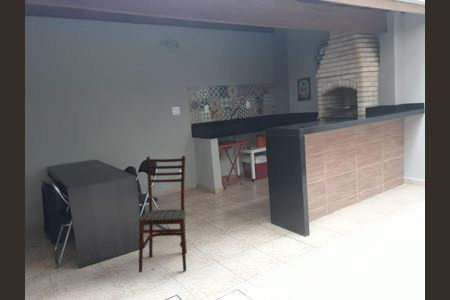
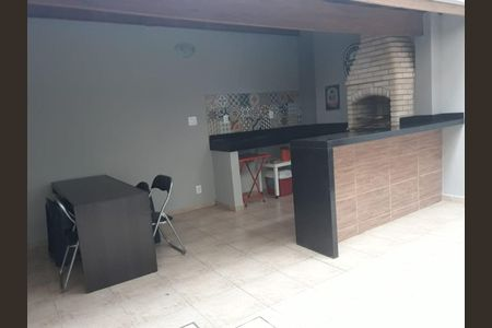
- dining chair [138,155,188,273]
